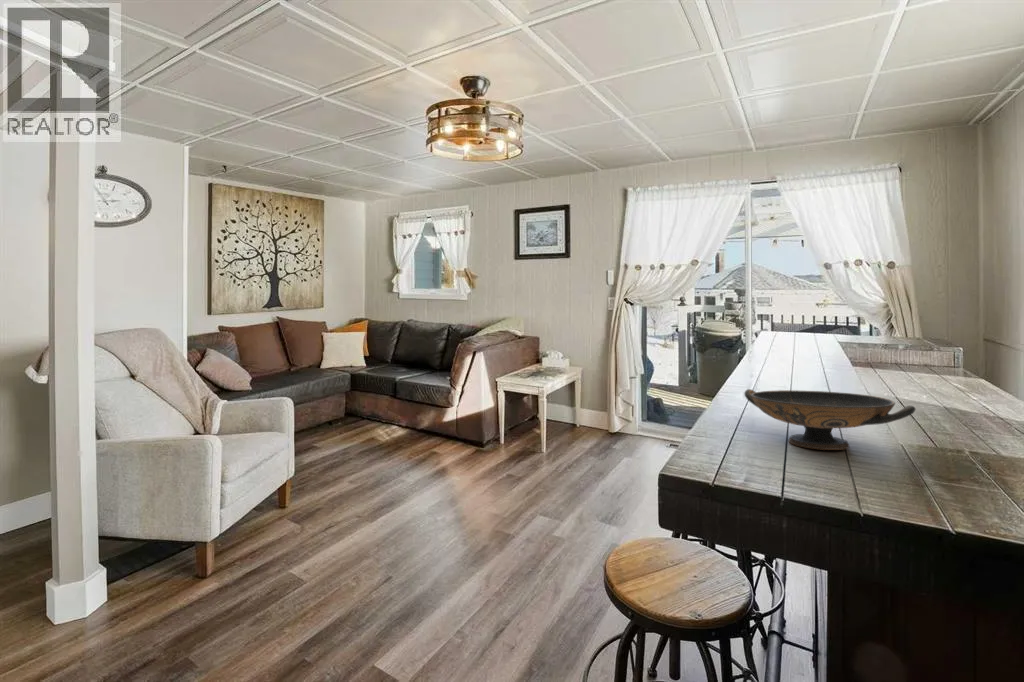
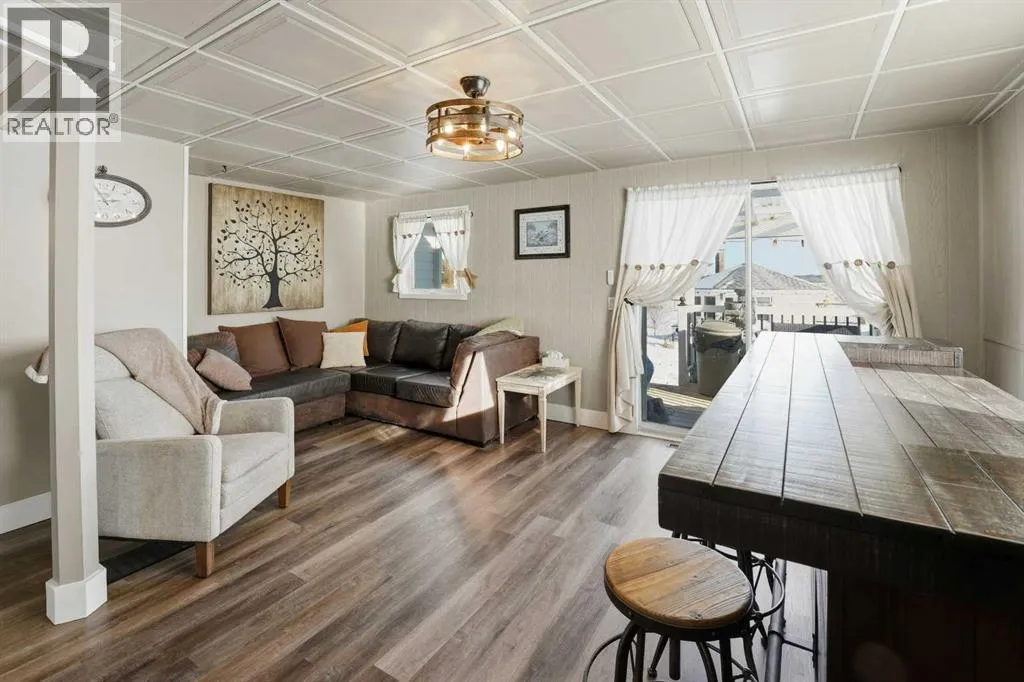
- decorative bowl [744,388,916,451]
